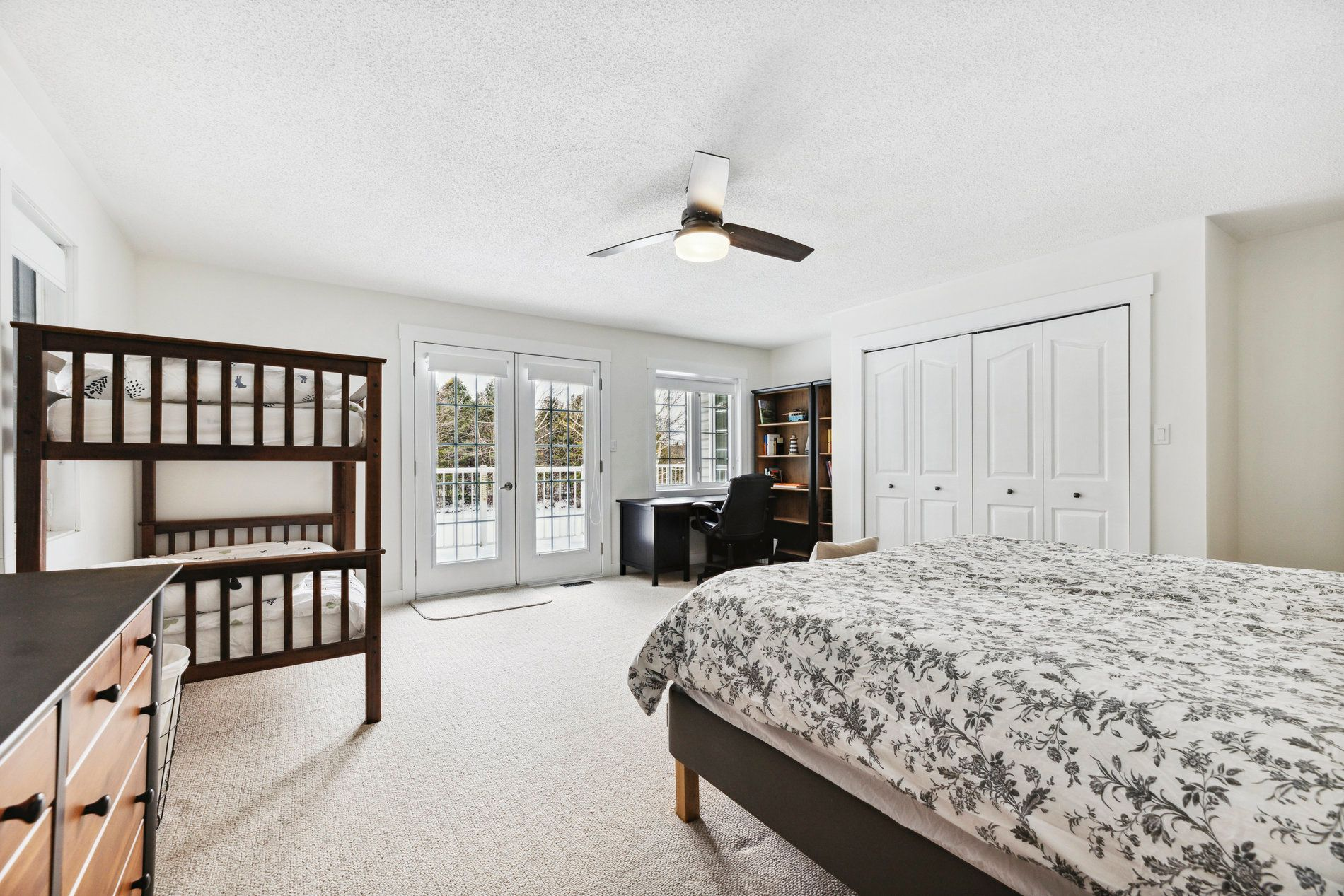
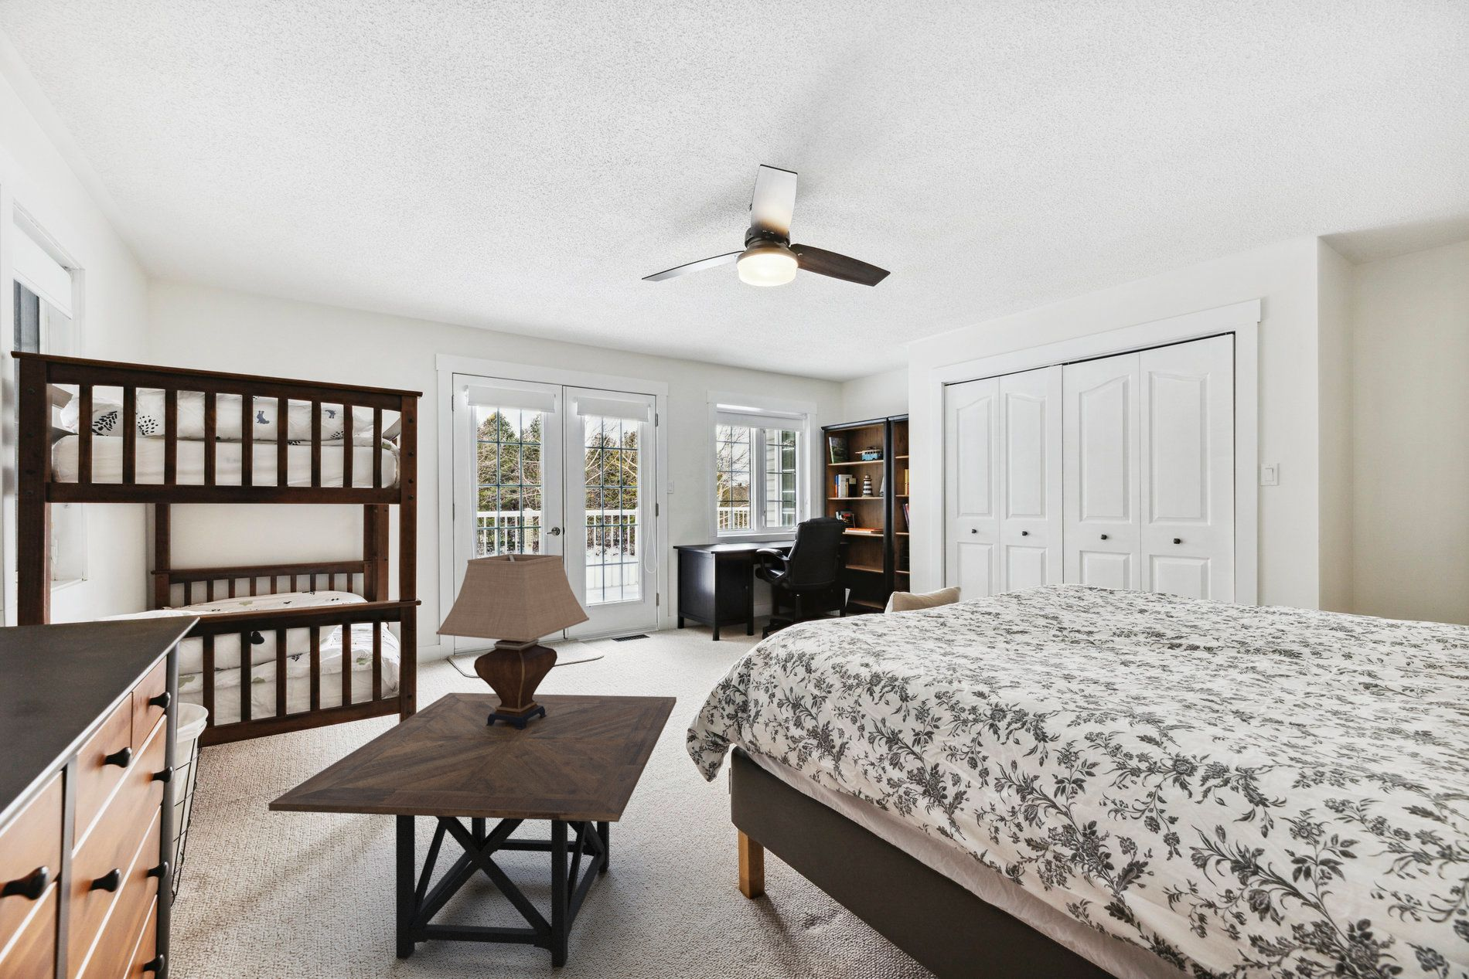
+ side table [268,693,678,967]
+ table lamp [435,553,590,730]
